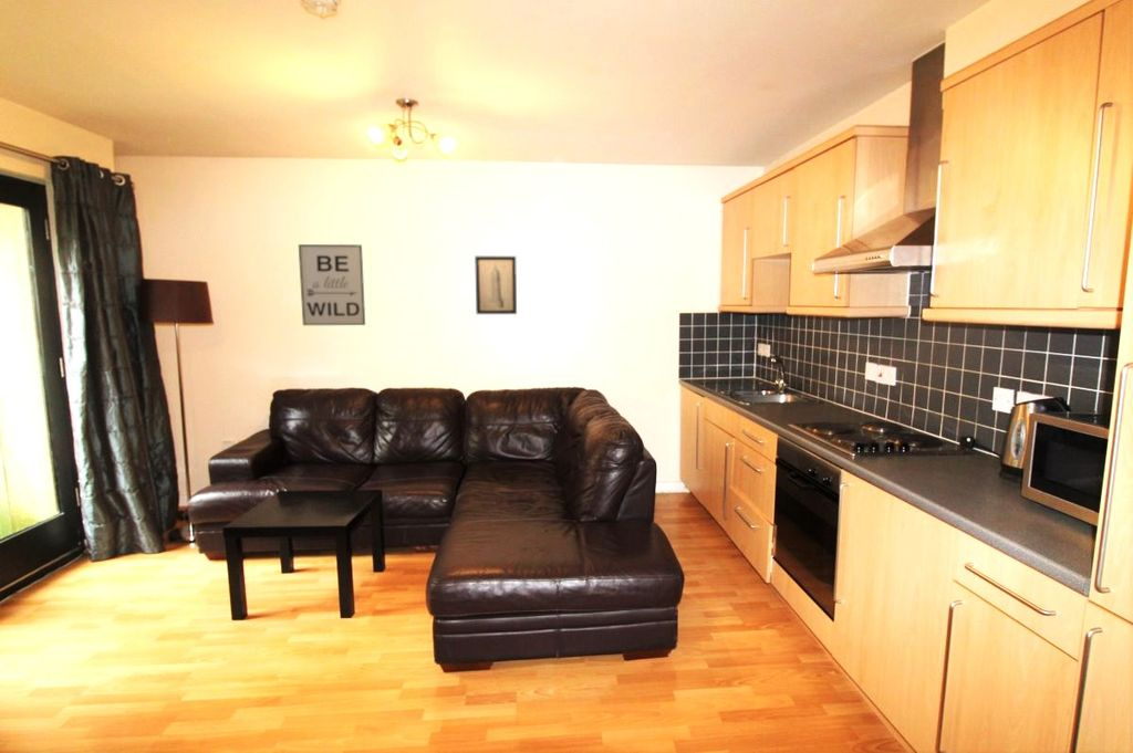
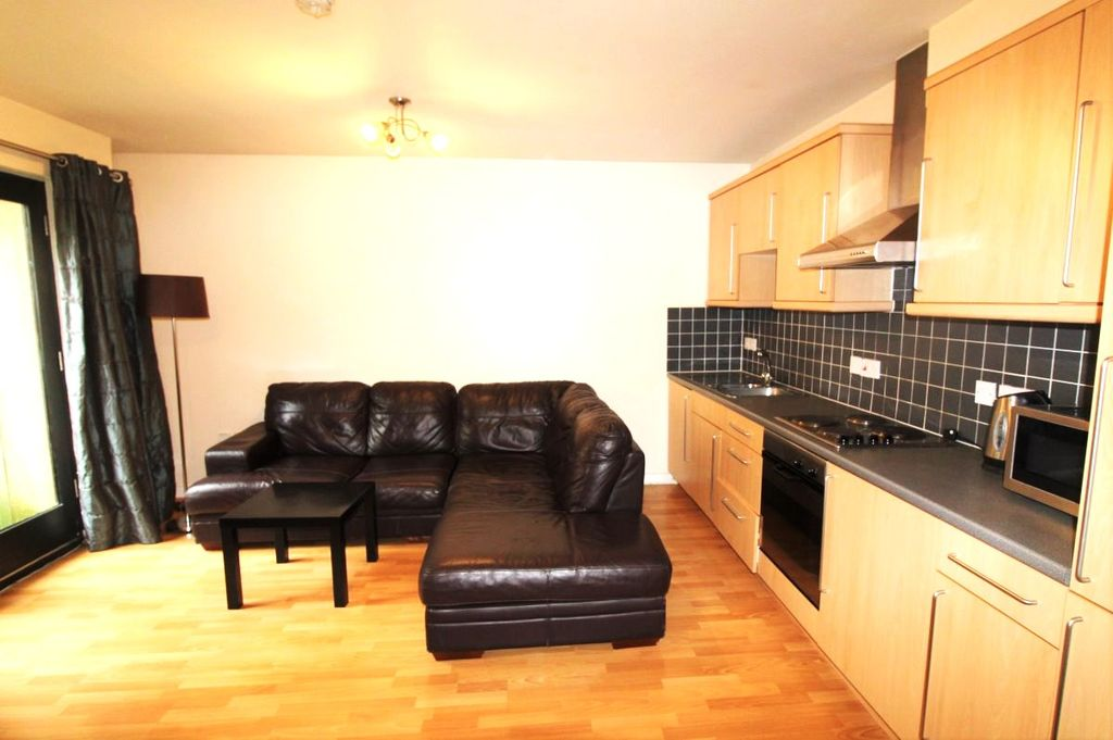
- wall art [474,255,518,315]
- wall art [298,243,366,326]
